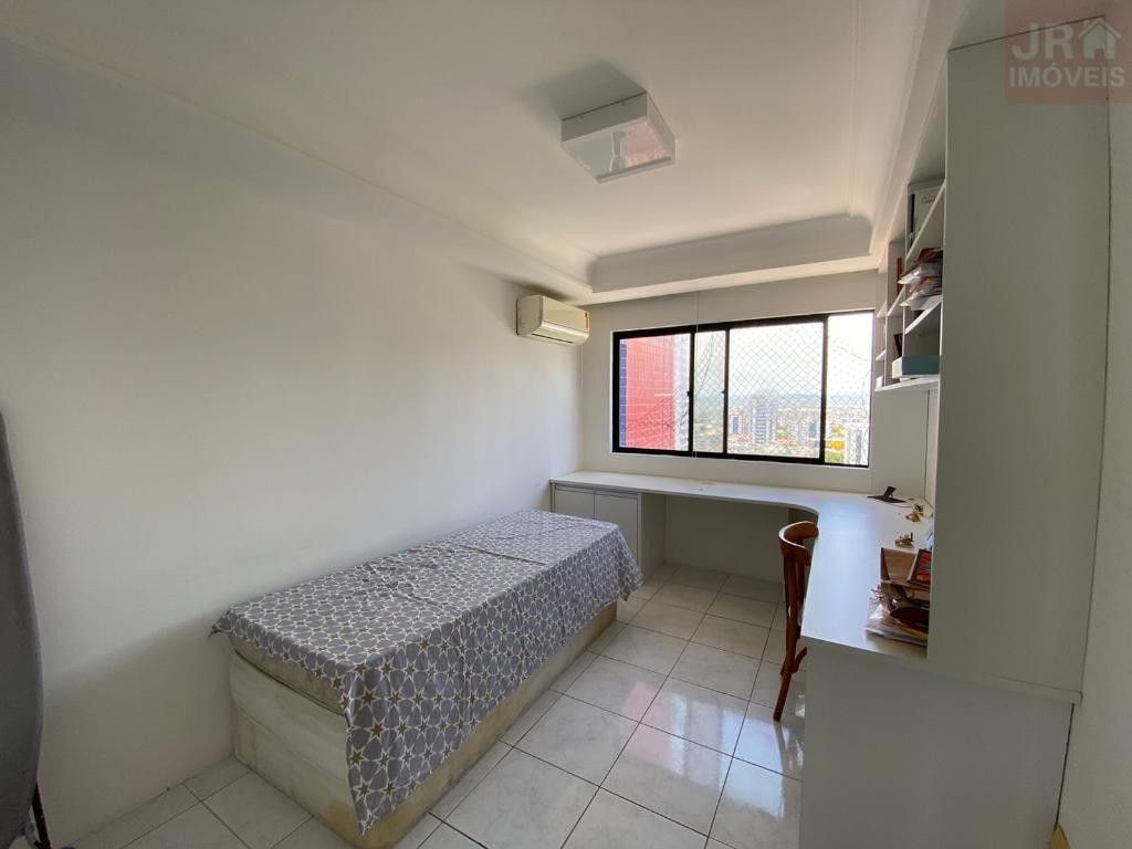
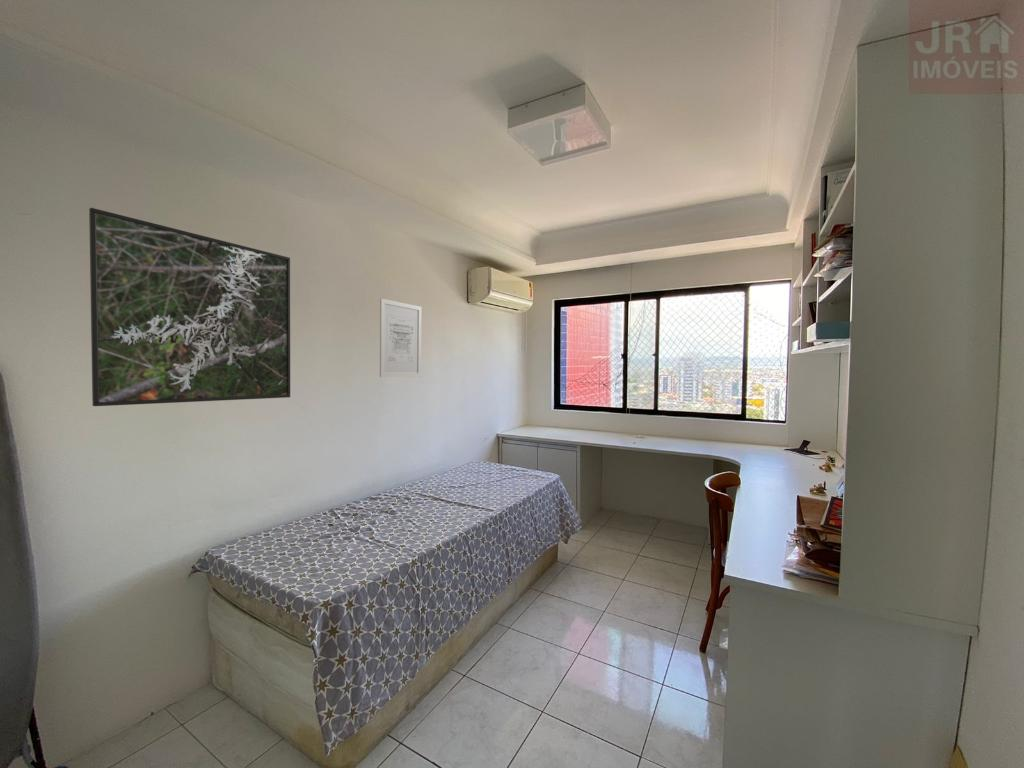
+ wall art [379,298,423,378]
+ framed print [88,207,291,407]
